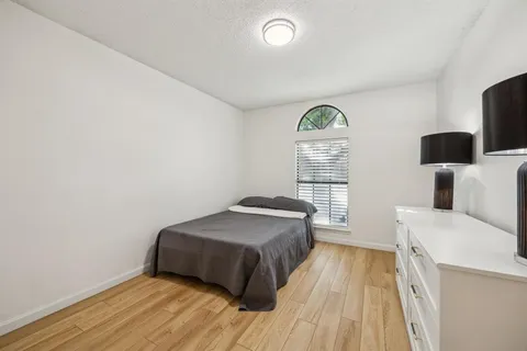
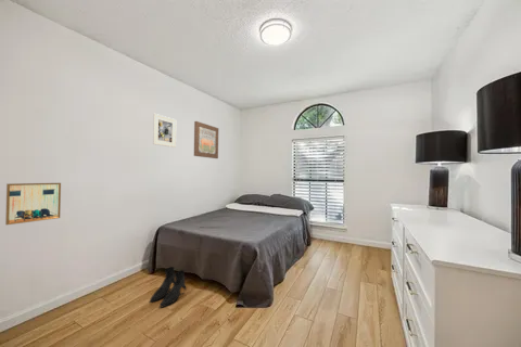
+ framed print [152,113,177,149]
+ wall art [4,182,62,226]
+ wall art [193,120,219,159]
+ boots [149,266,188,308]
